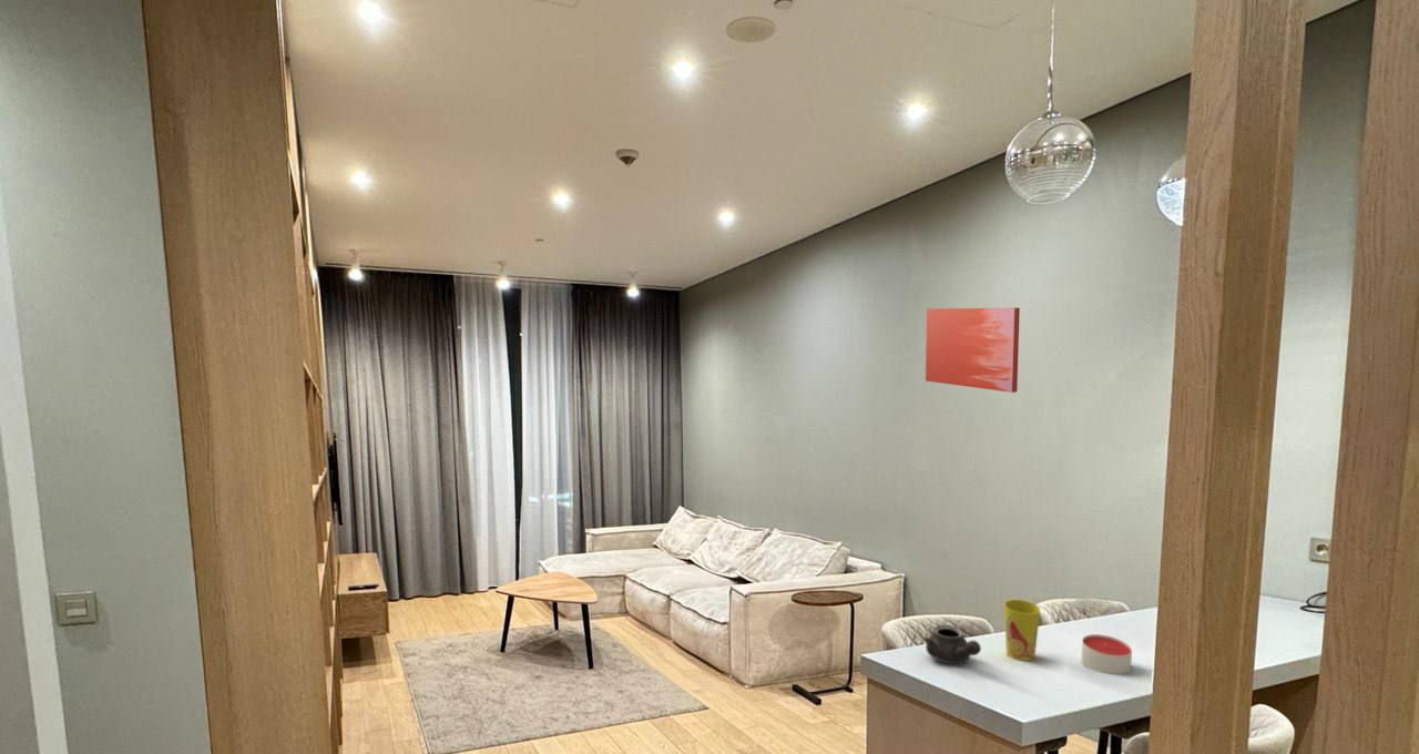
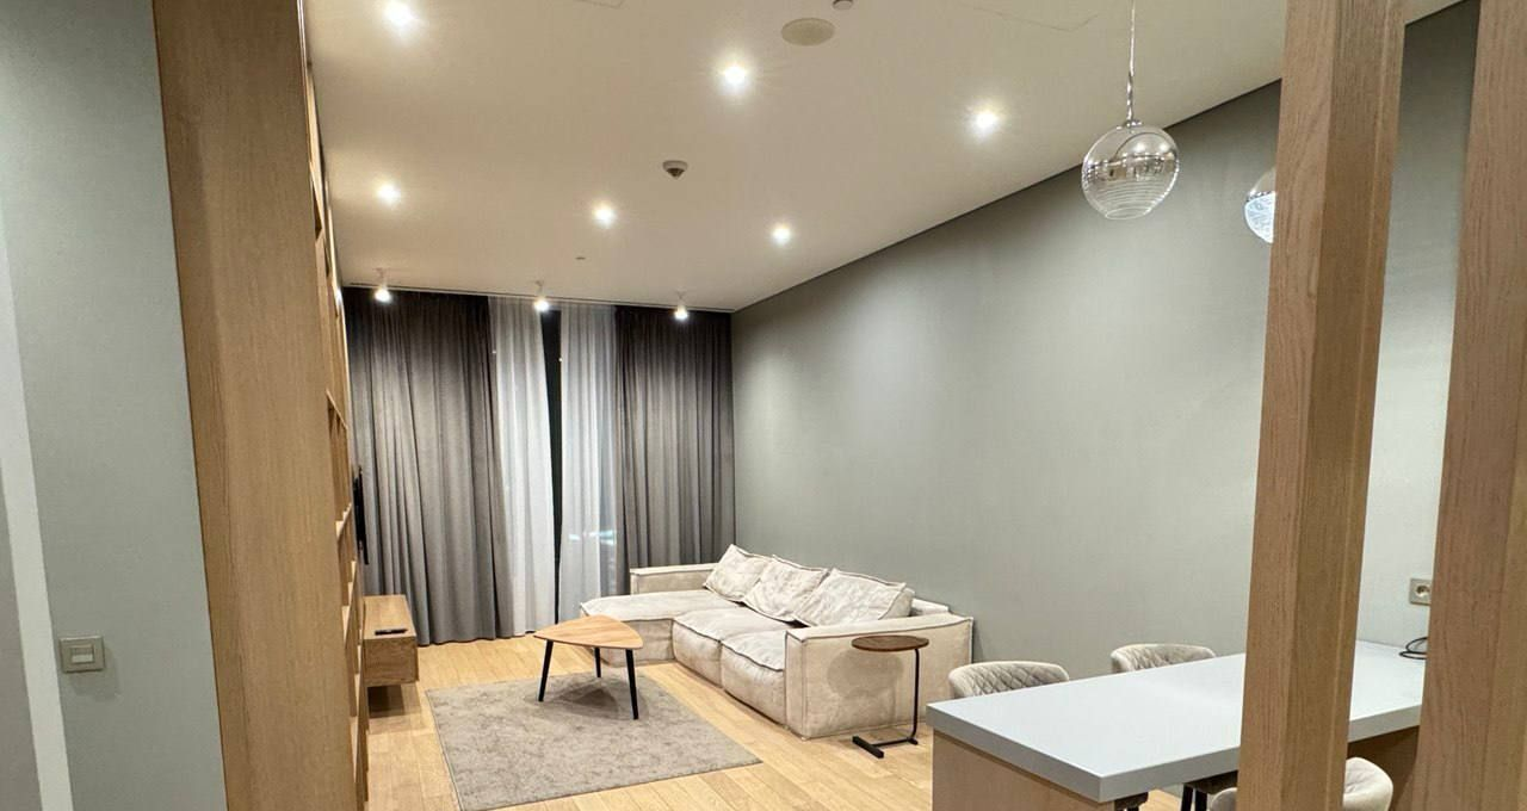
- wall art [925,307,1021,394]
- teapot [923,624,982,664]
- candle [1081,633,1133,675]
- cup [1003,599,1041,662]
